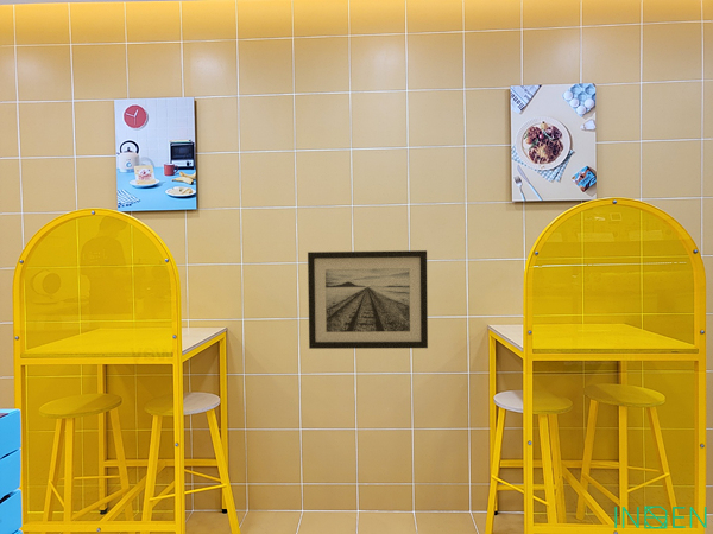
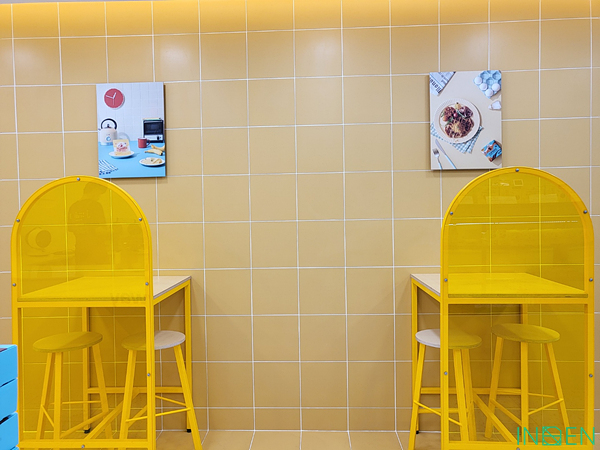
- wall art [307,249,429,350]
